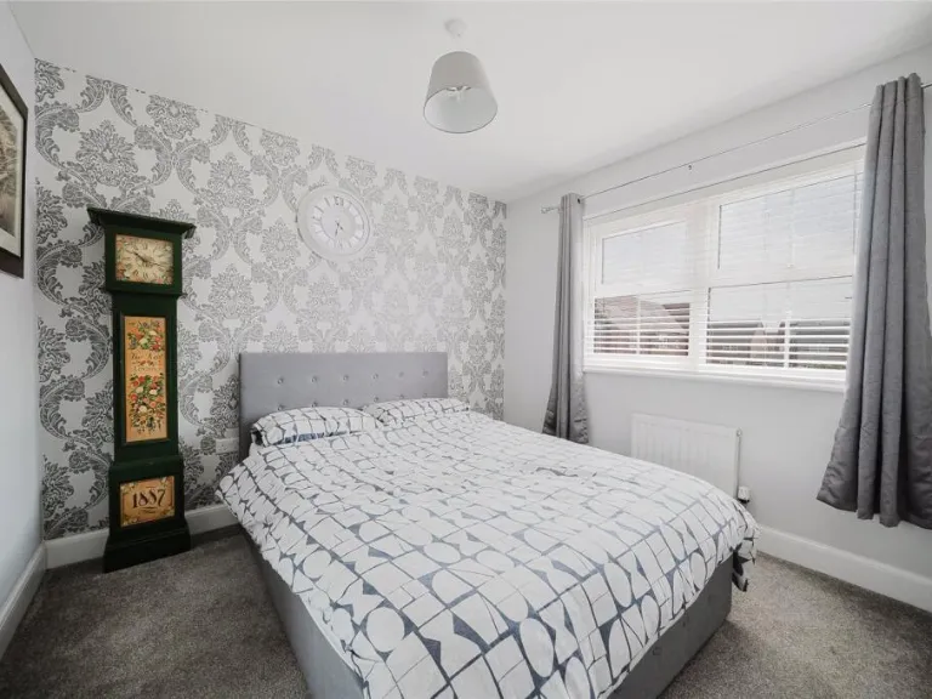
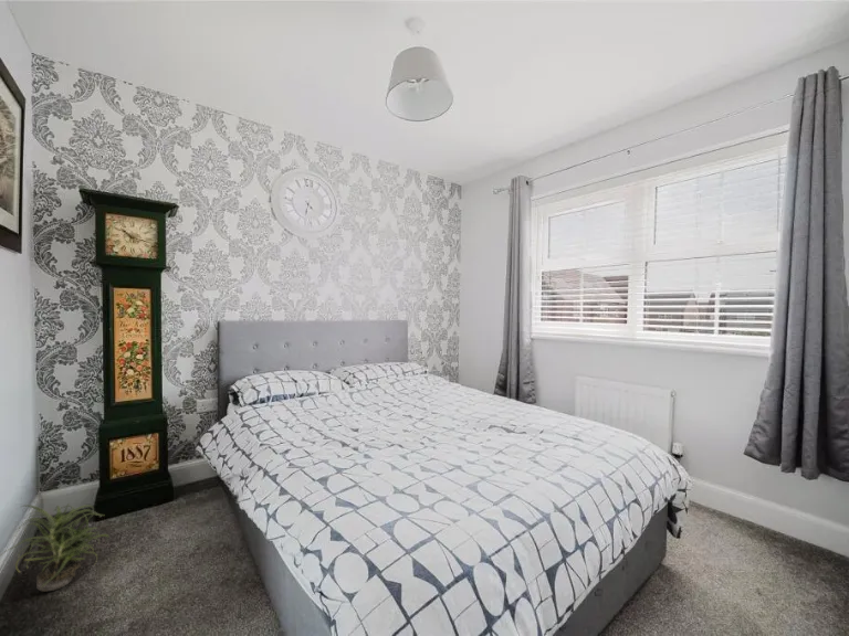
+ potted plant [0,501,109,593]
